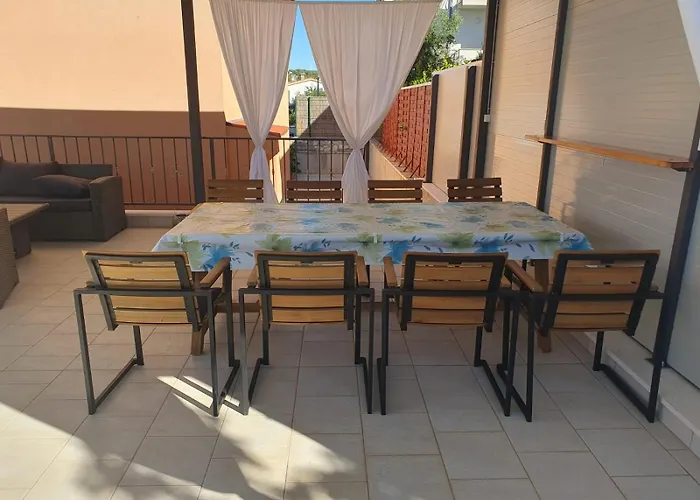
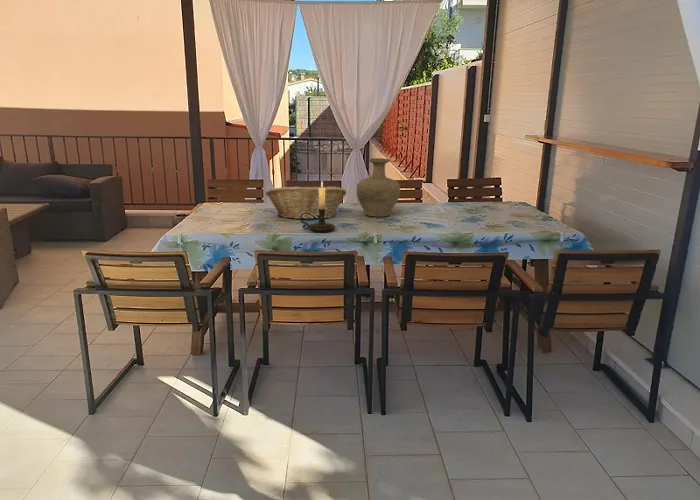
+ candle holder [299,180,336,233]
+ vase [356,157,401,218]
+ fruit basket [265,184,348,220]
